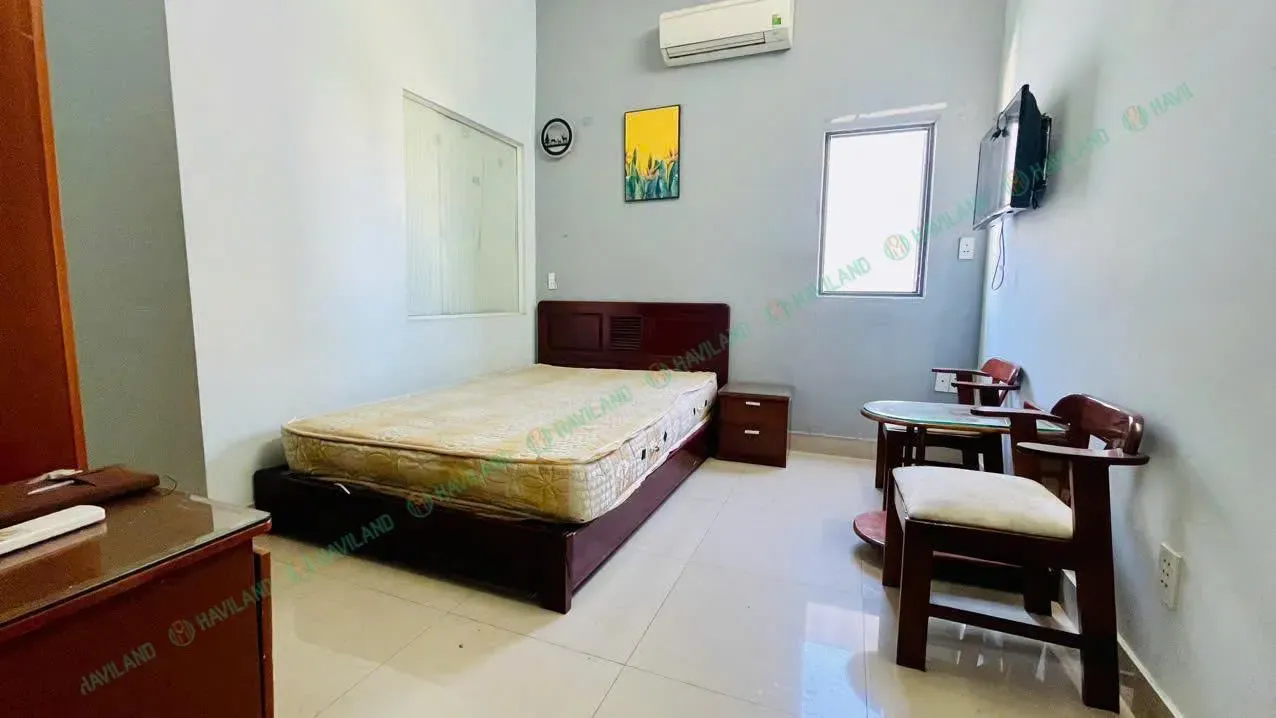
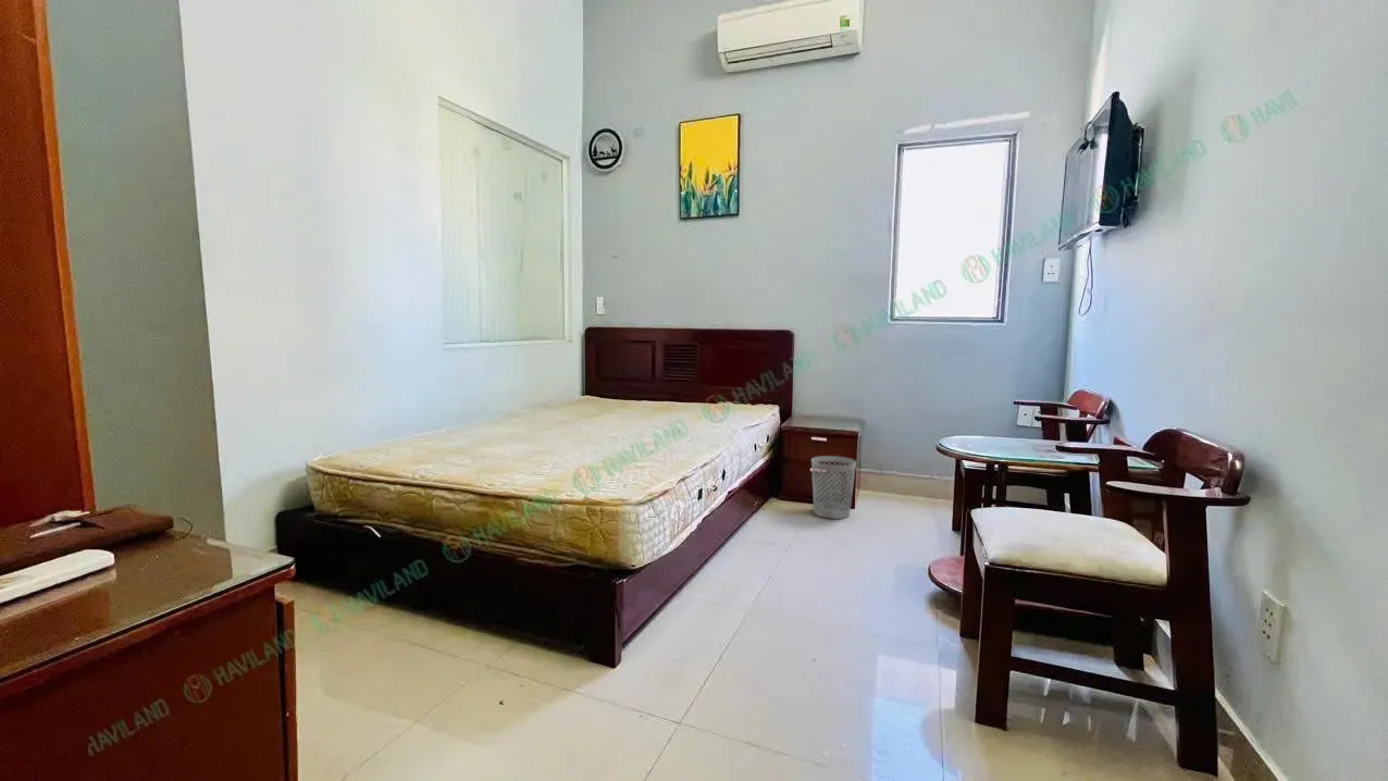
+ wastebasket [810,455,857,520]
